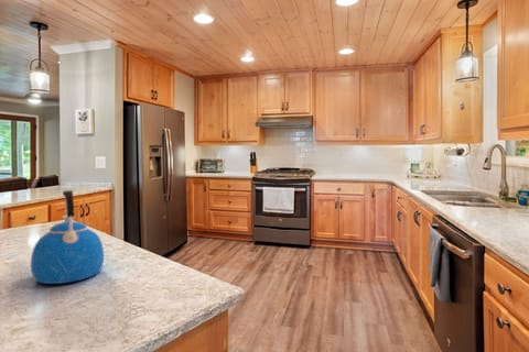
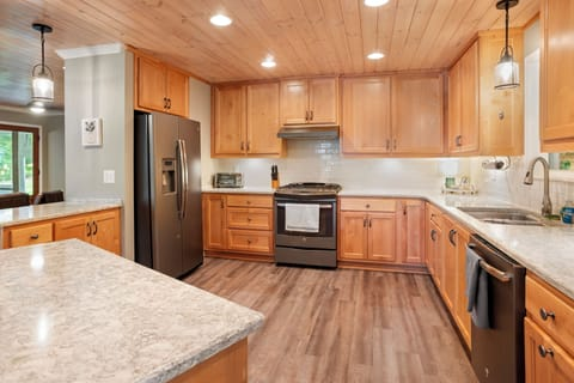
- kettle [30,189,105,285]
